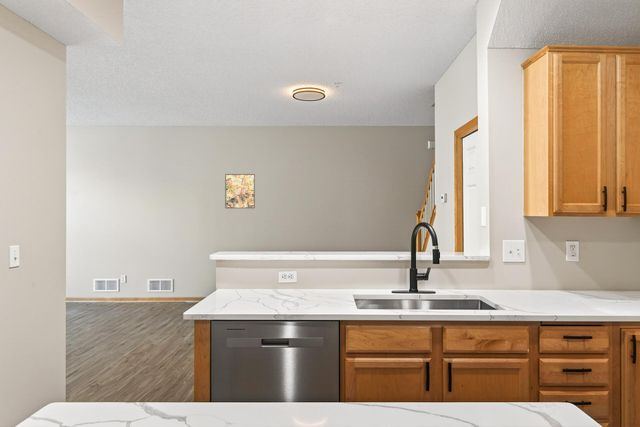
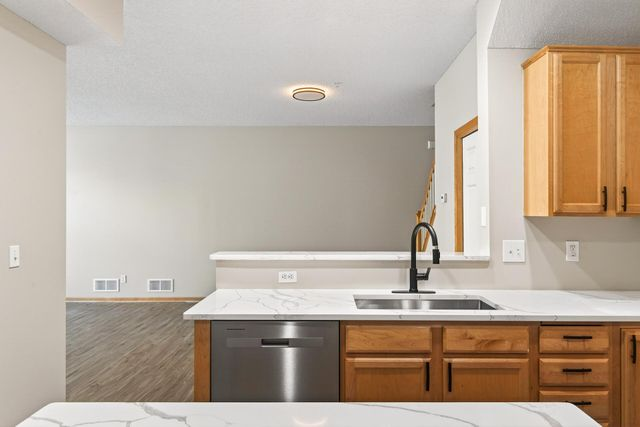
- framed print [224,173,256,209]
